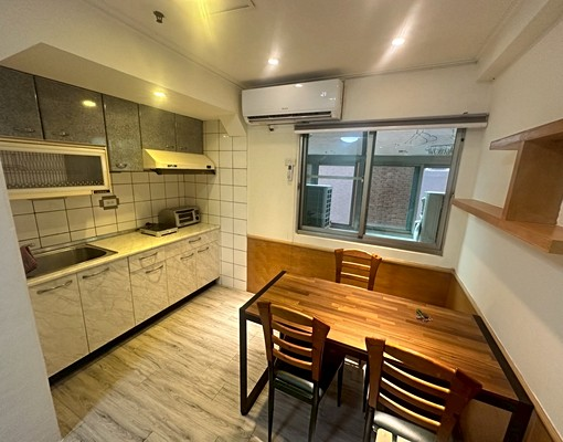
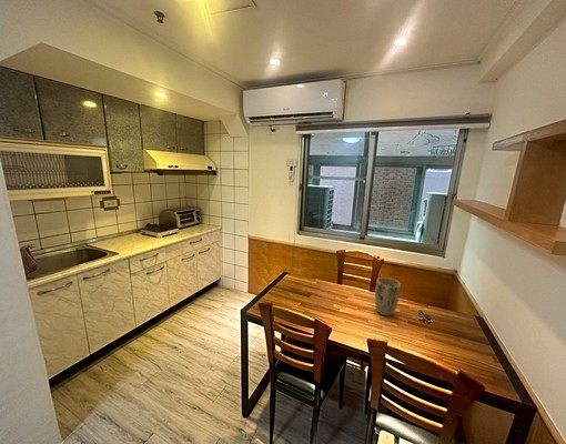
+ plant pot [374,276,402,317]
